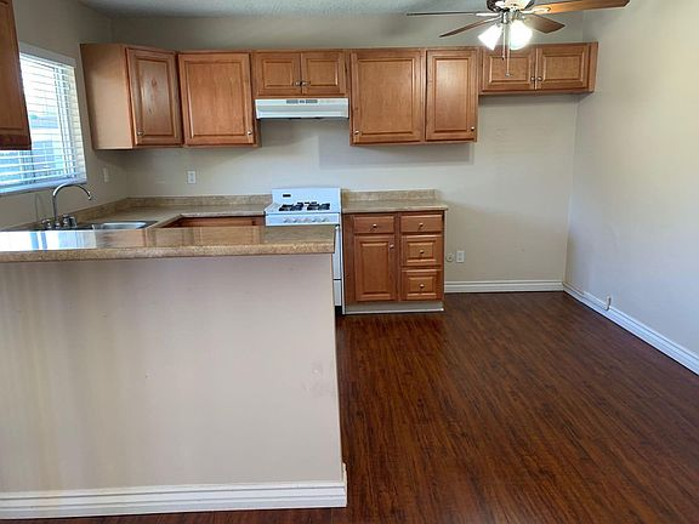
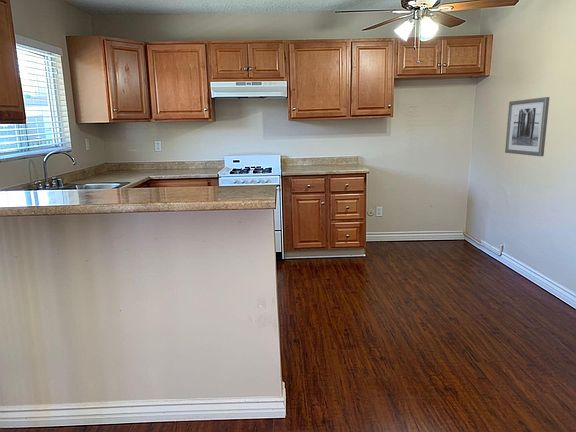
+ wall art [504,96,550,157]
